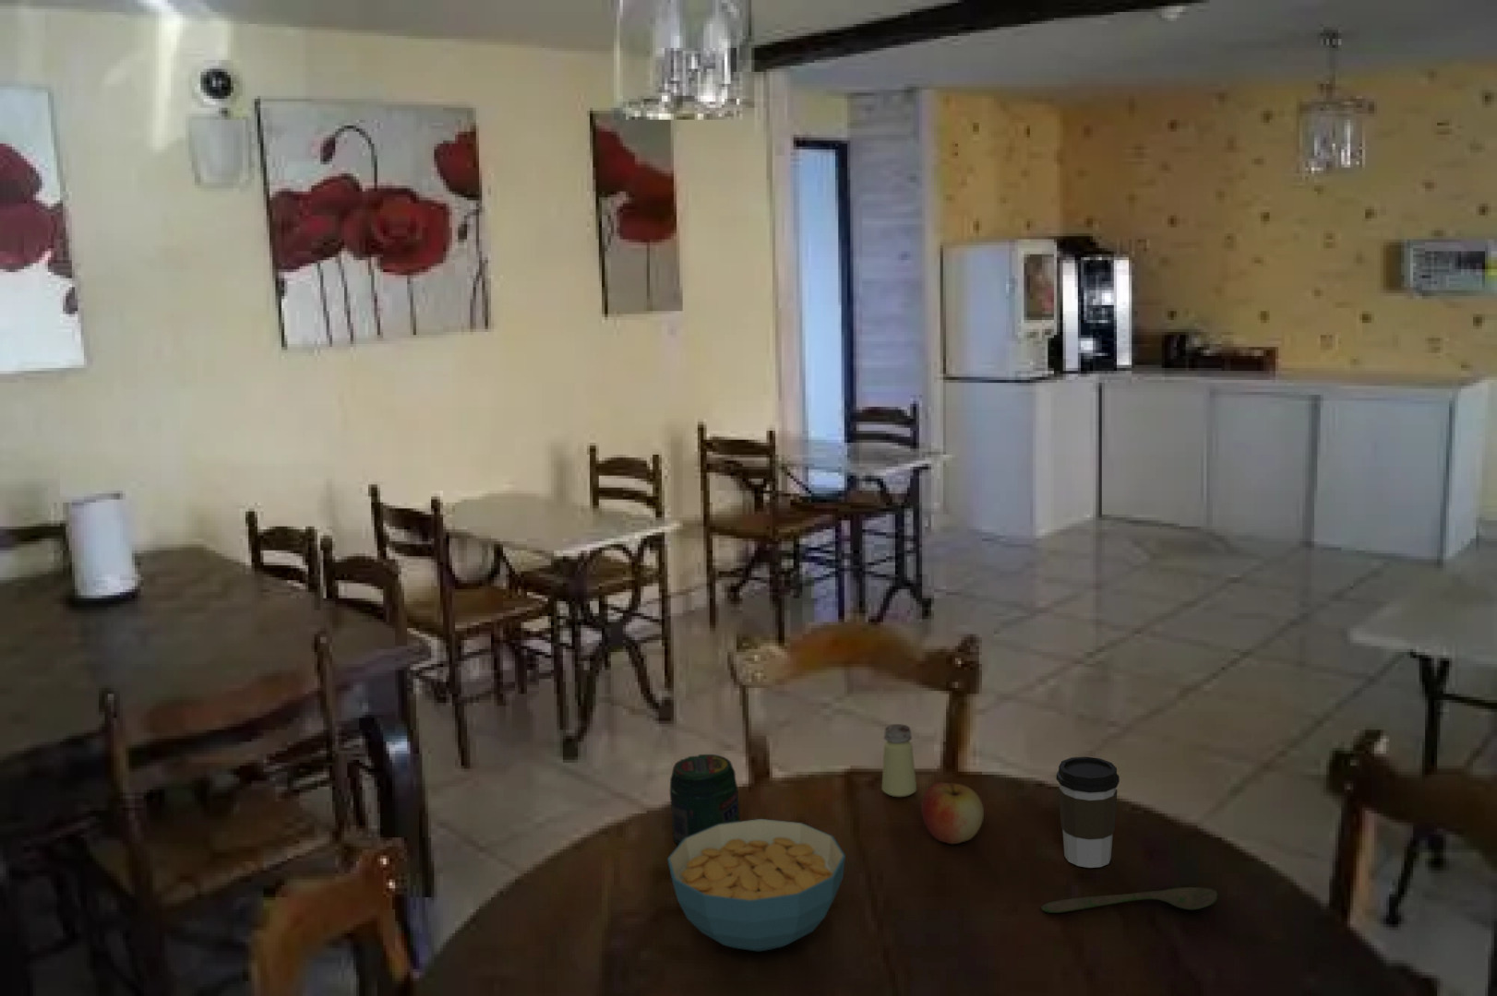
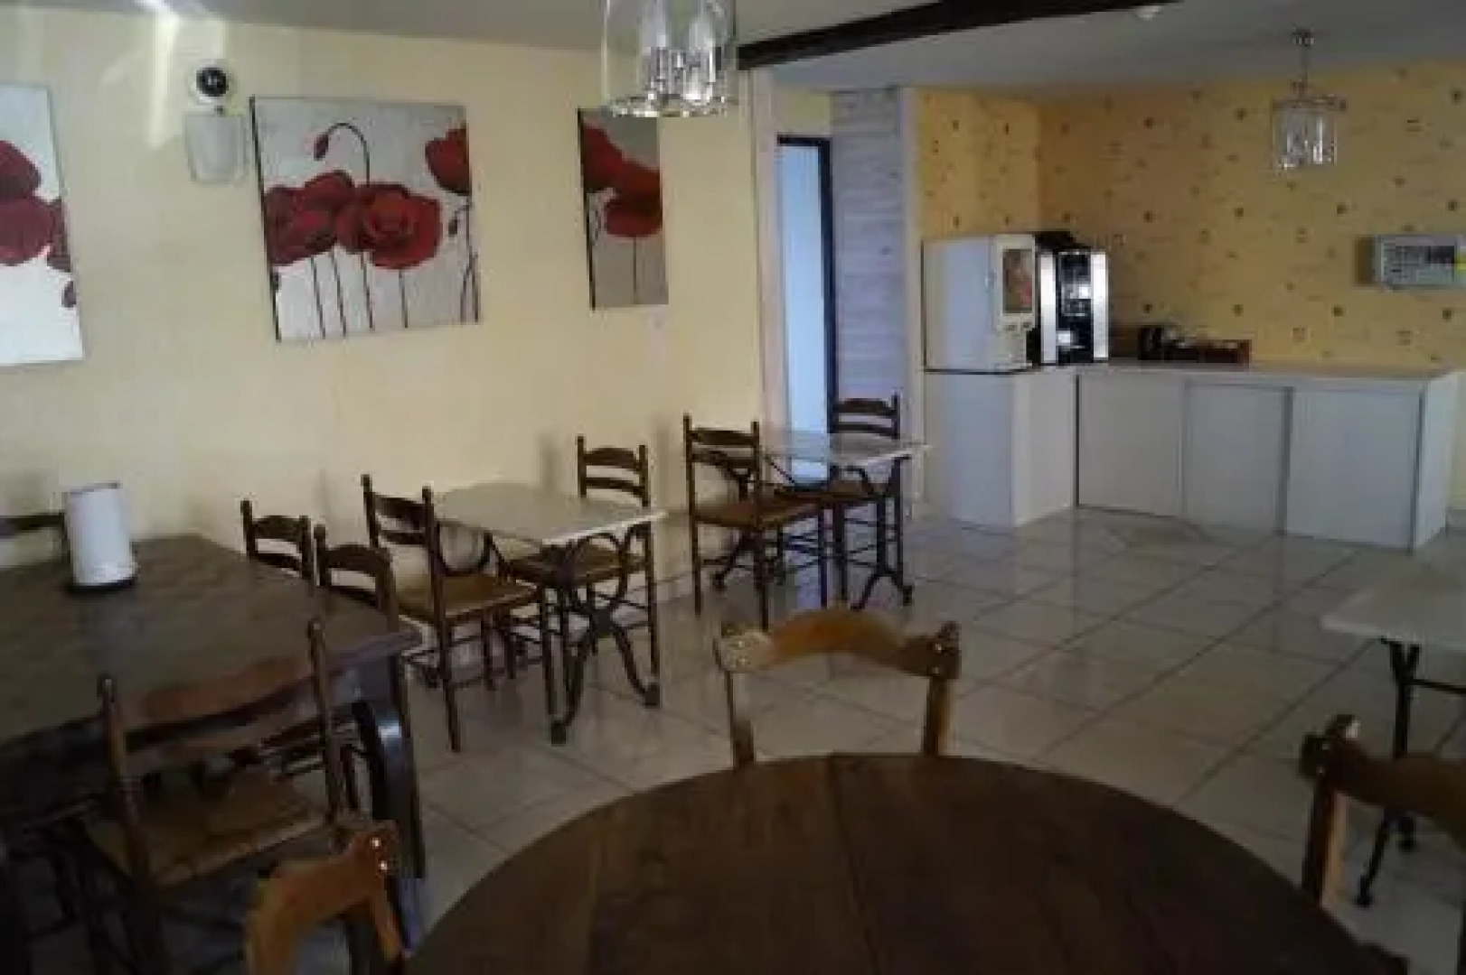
- jar [670,754,741,845]
- spoon [1040,886,1218,914]
- apple [920,776,984,845]
- cereal bowl [666,818,846,953]
- saltshaker [881,723,918,798]
- coffee cup [1055,756,1120,869]
